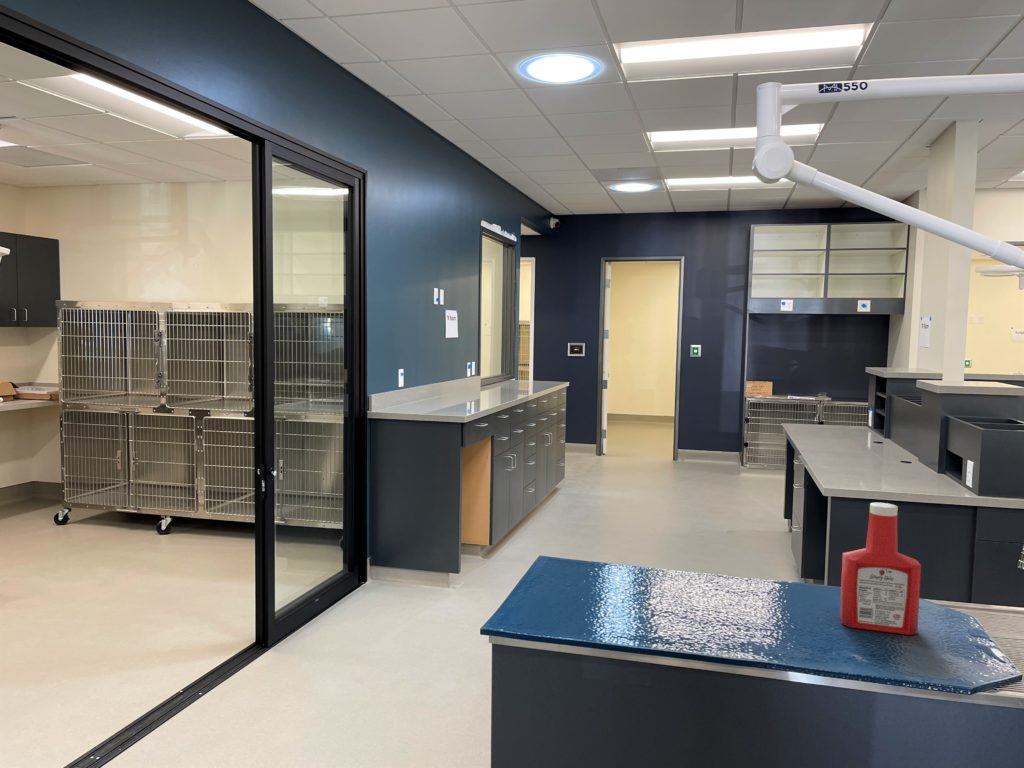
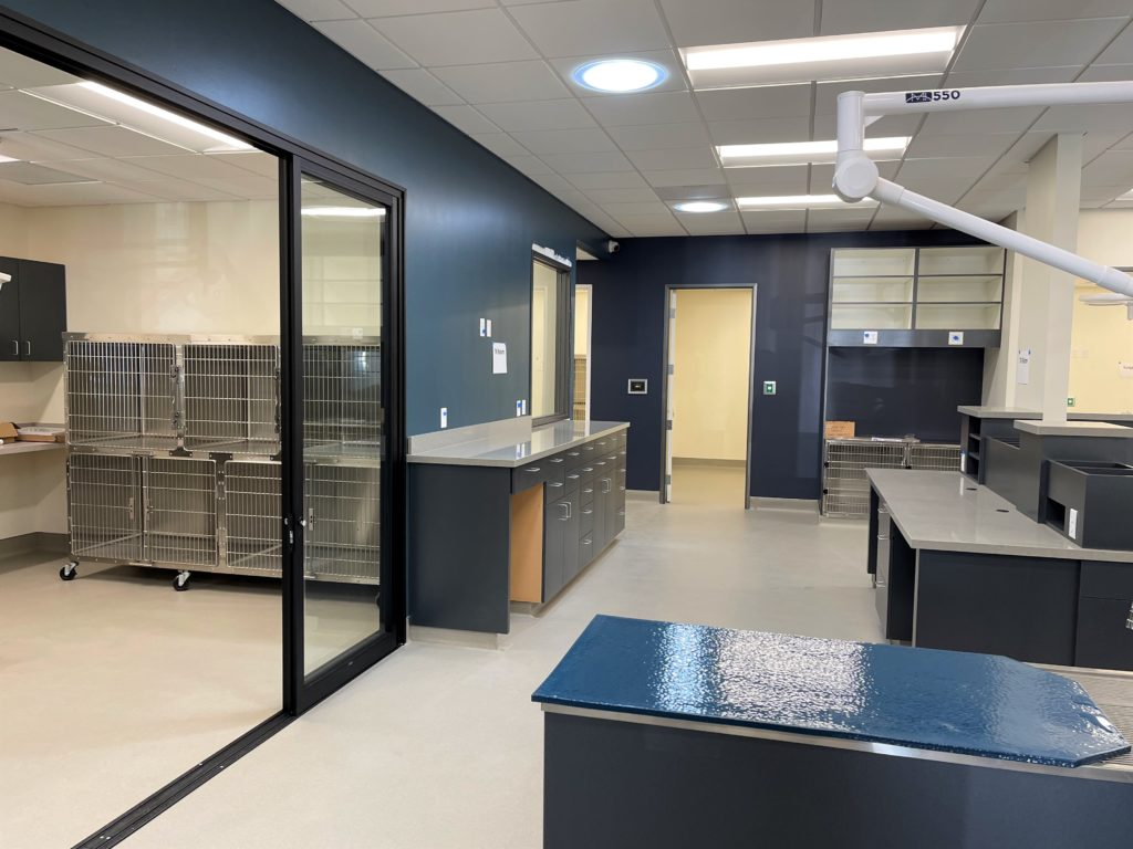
- soap bottle [839,502,922,636]
